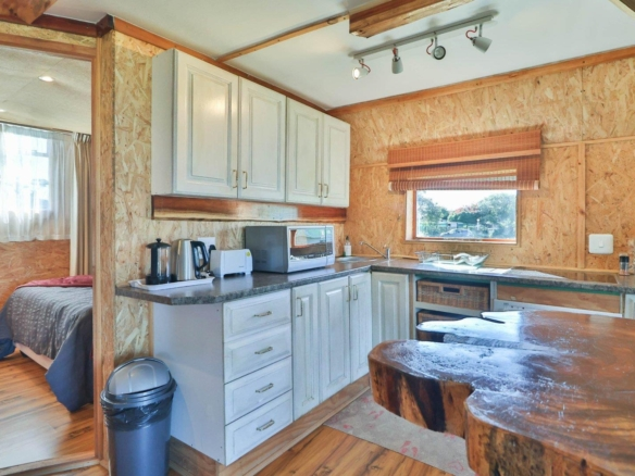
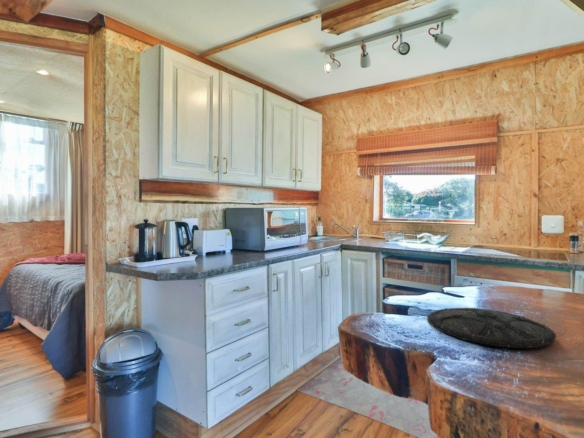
+ plate [427,306,557,349]
